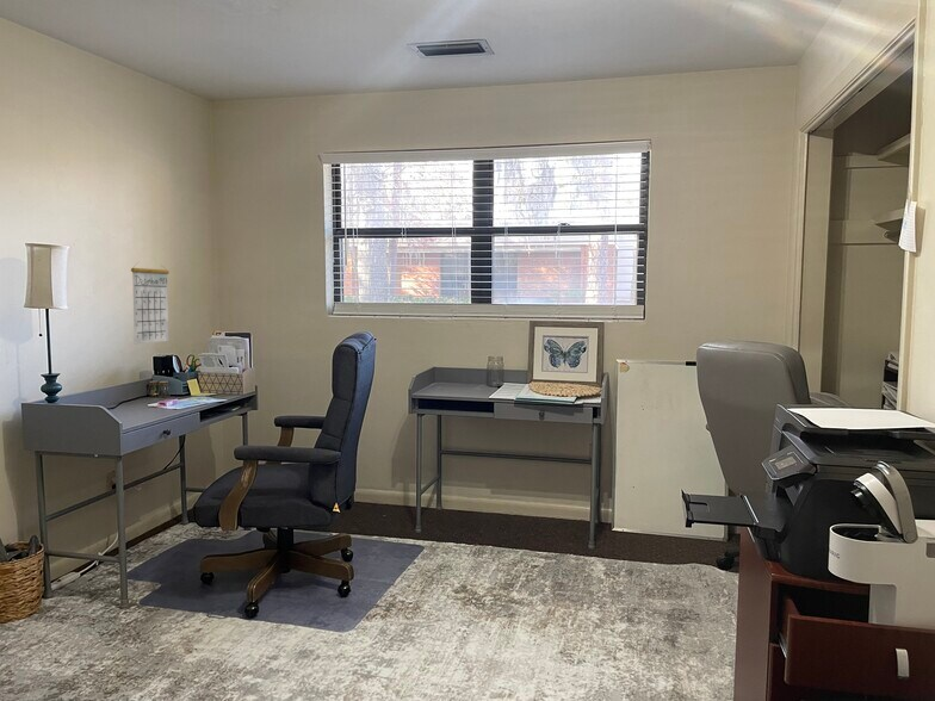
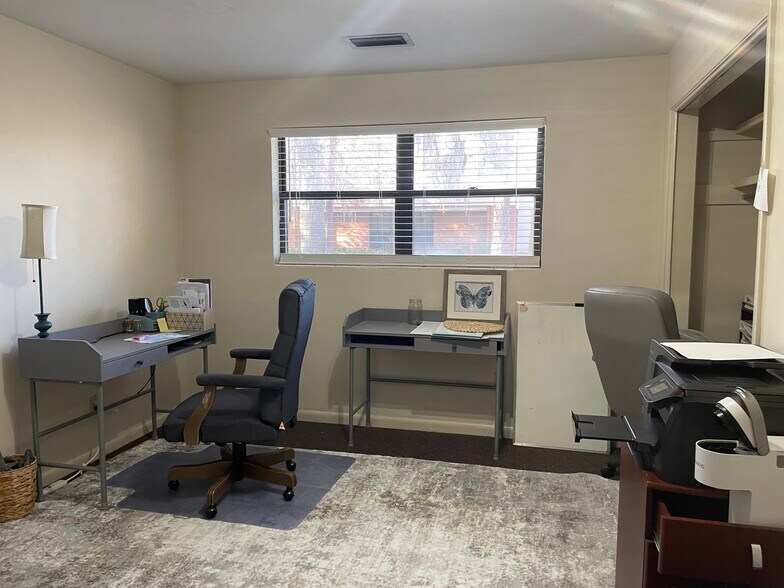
- calendar [130,262,171,345]
